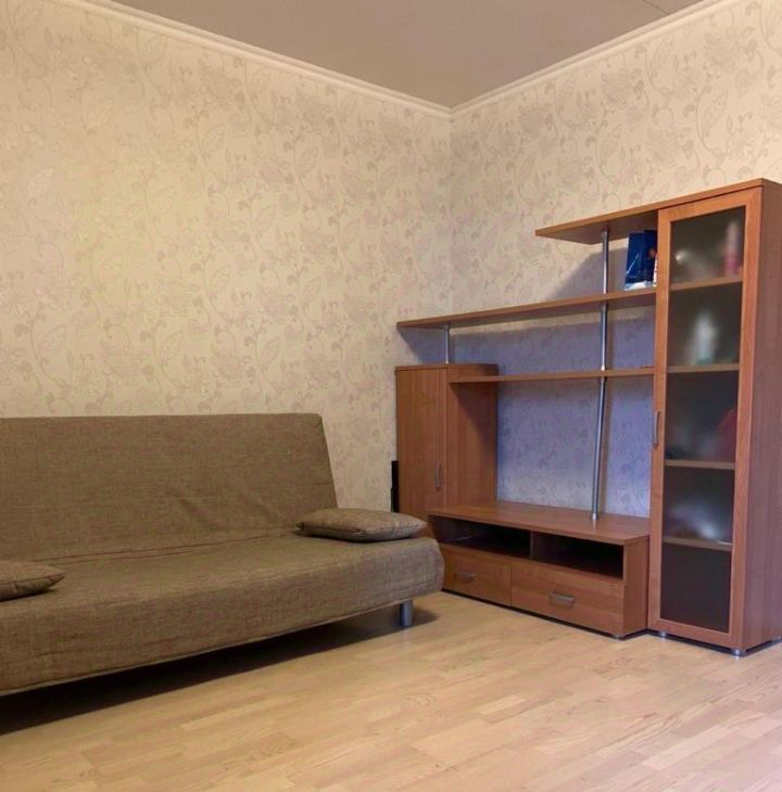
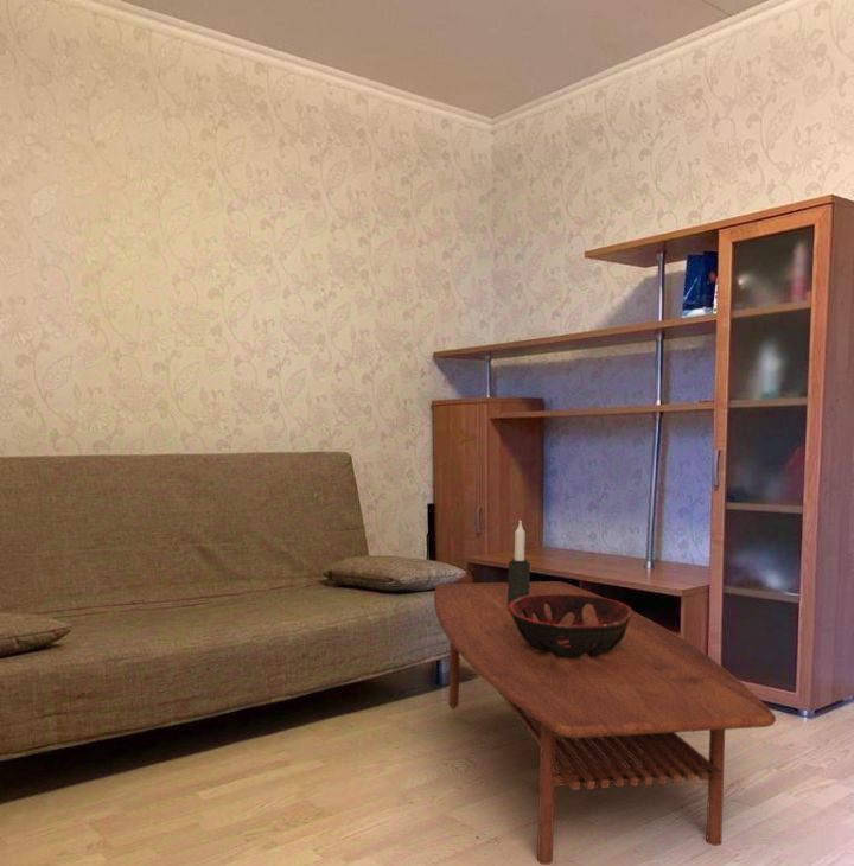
+ coffee table [433,580,777,866]
+ candle [506,520,531,605]
+ decorative bowl [508,593,635,658]
